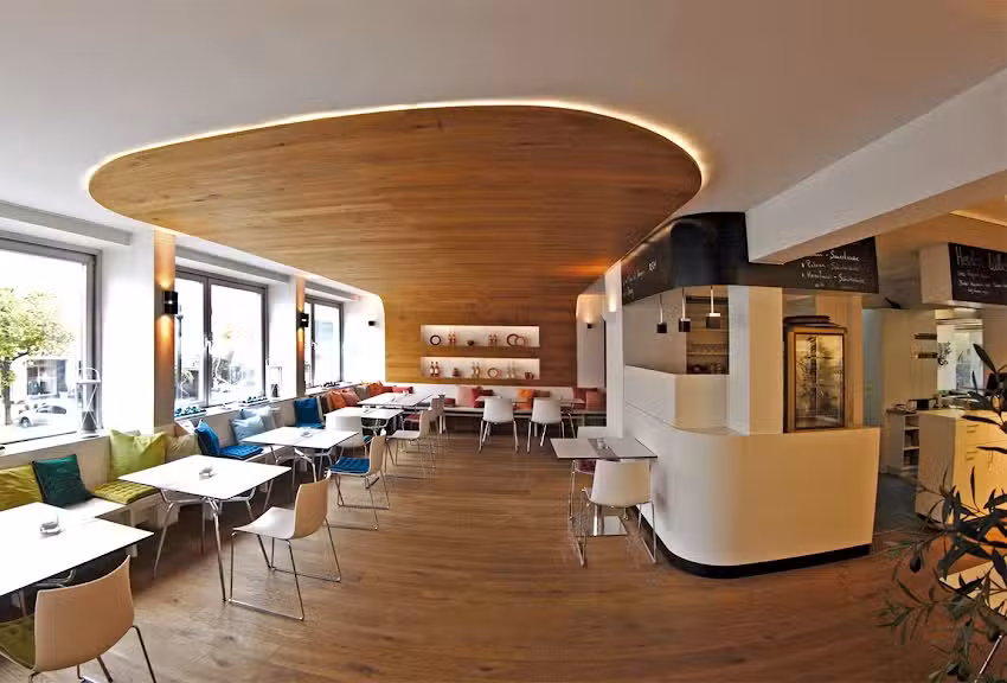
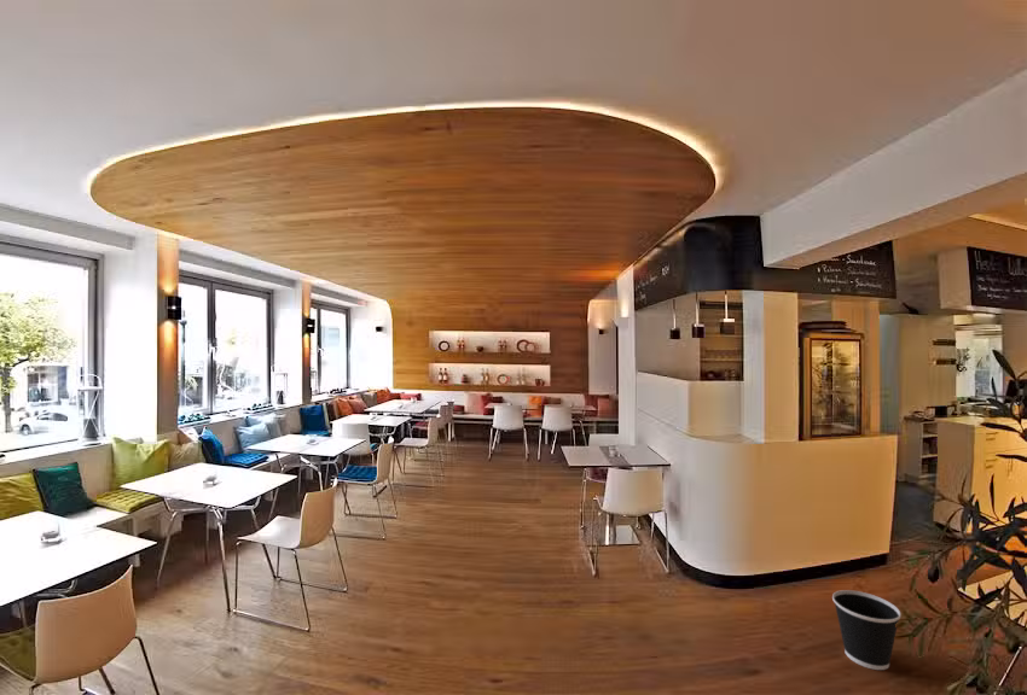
+ wastebasket [831,589,903,671]
